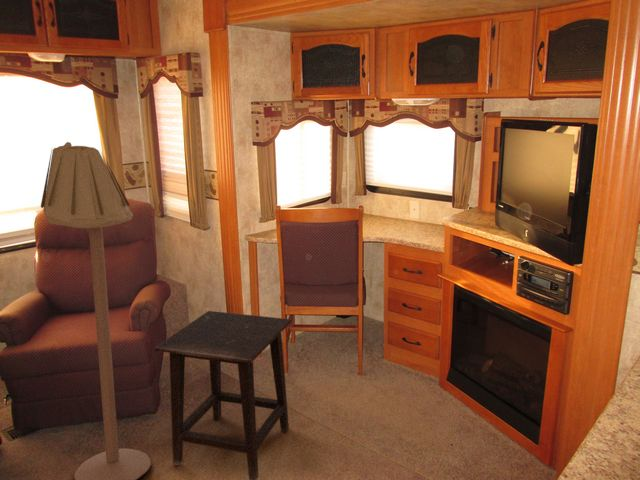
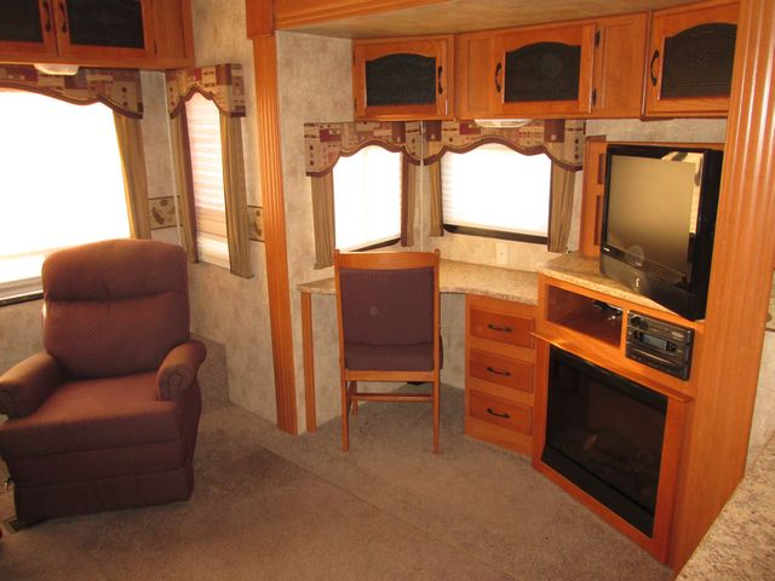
- side table [154,310,292,480]
- floor lamp [40,141,152,480]
